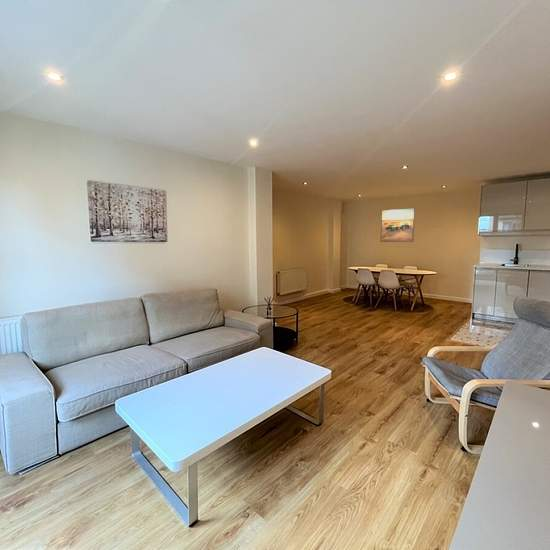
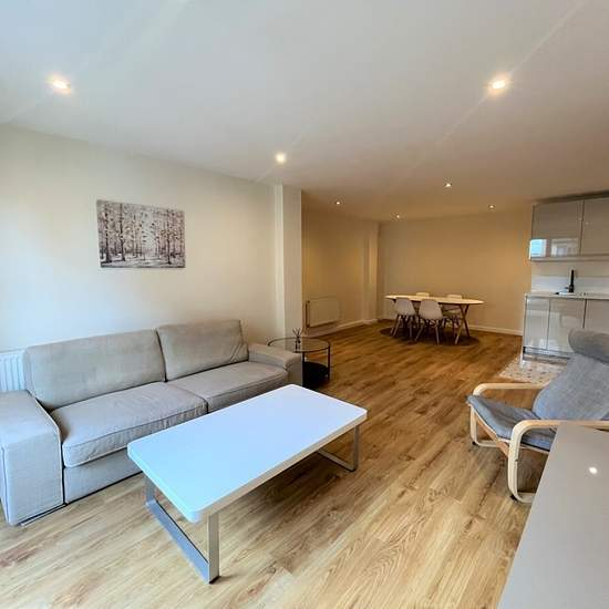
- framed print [380,206,416,243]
